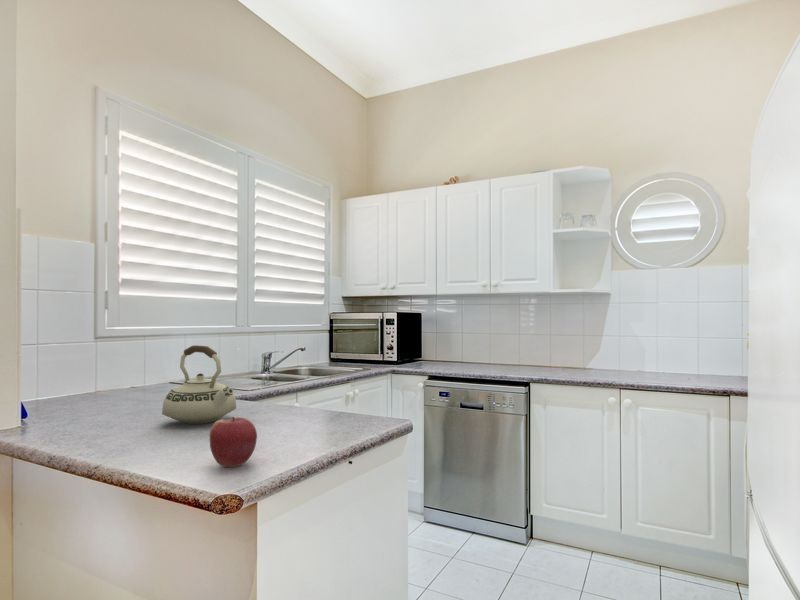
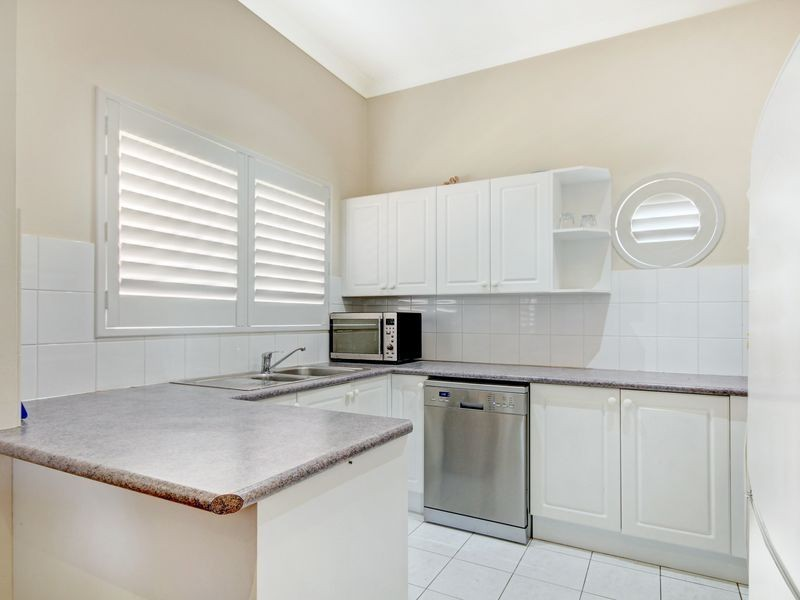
- apple [209,416,258,468]
- teakettle [161,344,237,425]
